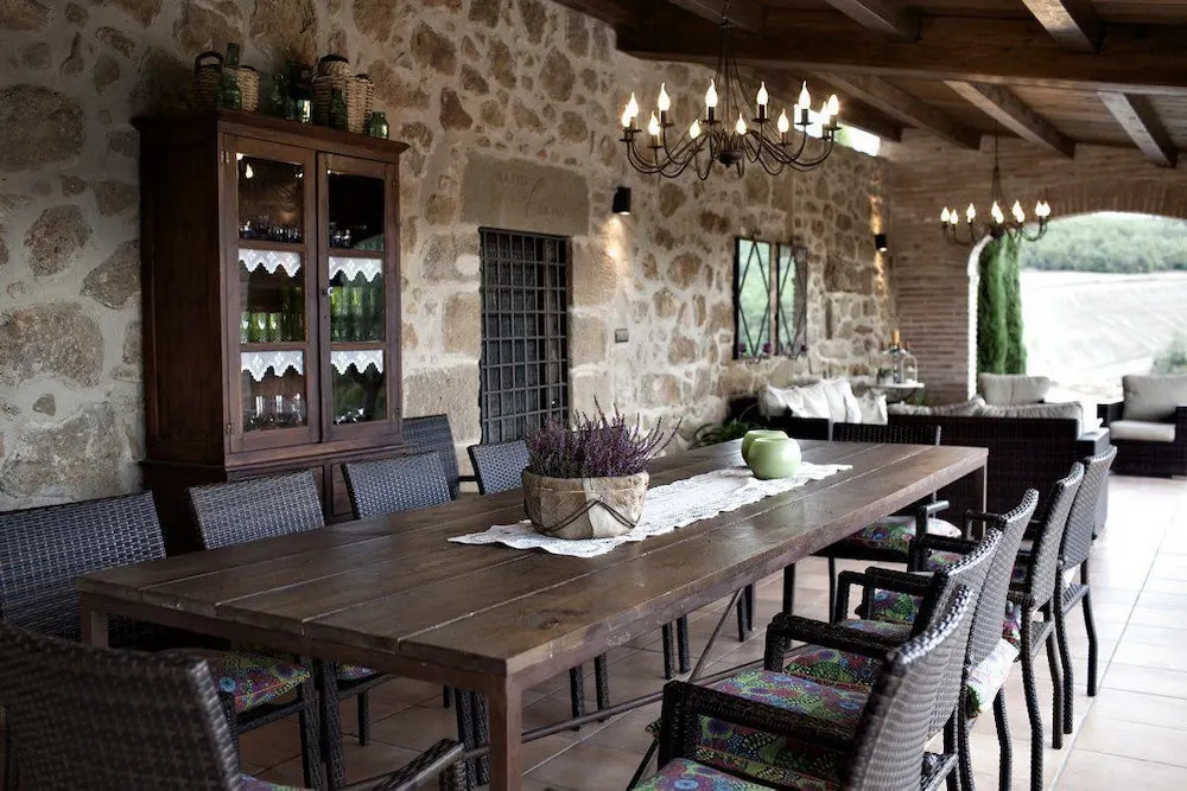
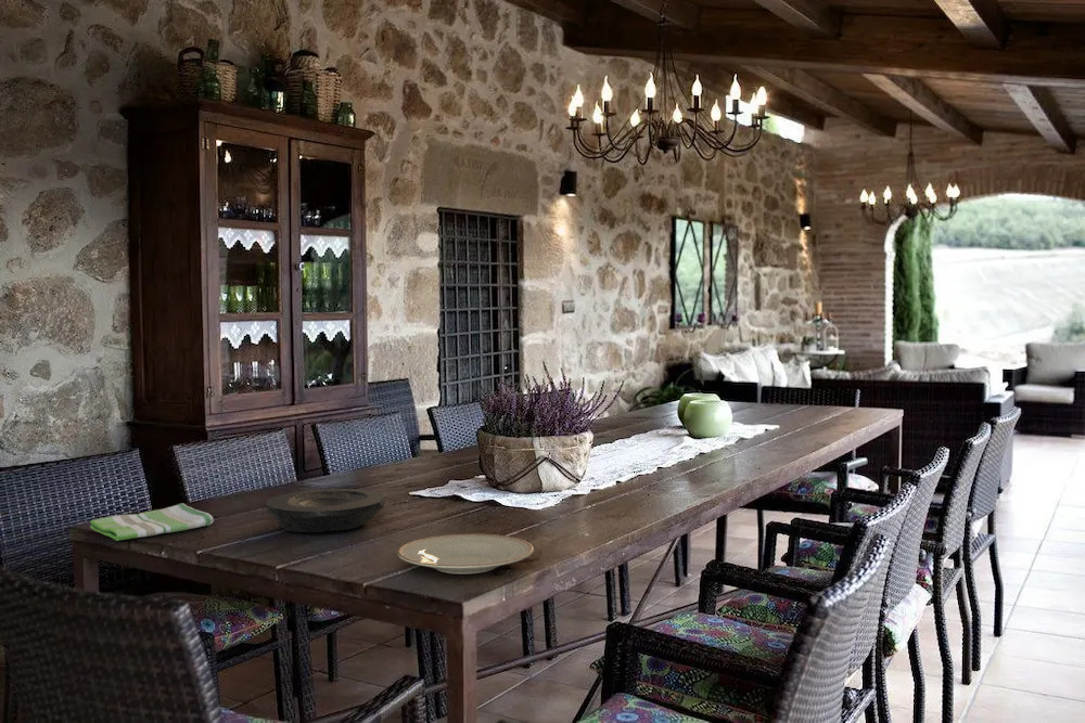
+ plate [266,488,386,533]
+ dish towel [89,502,215,542]
+ plate [396,532,535,576]
